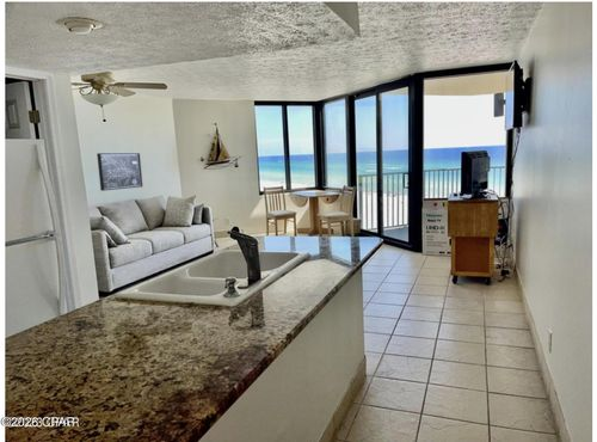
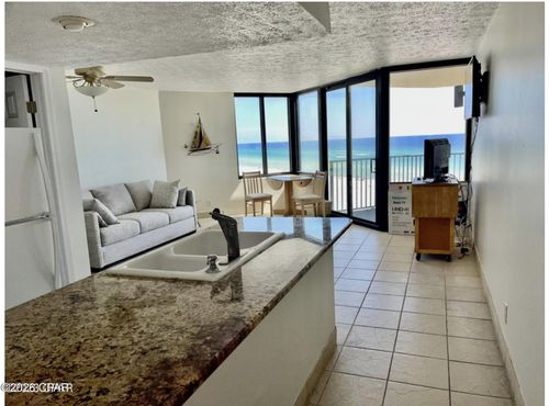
- wall art [96,152,143,192]
